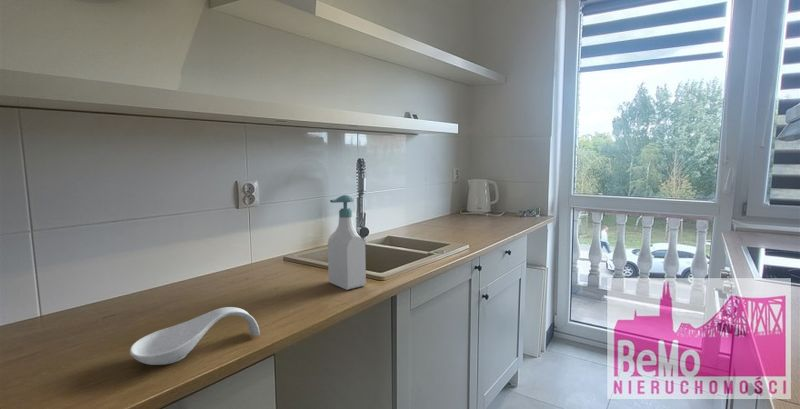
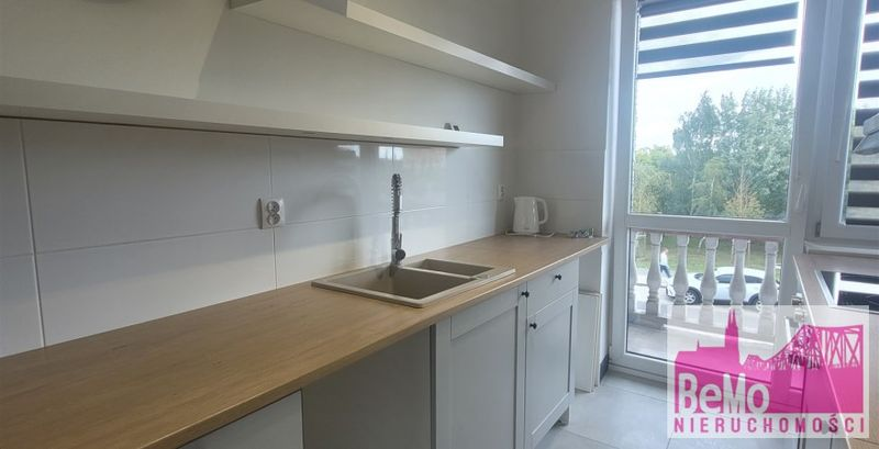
- soap bottle [327,194,367,291]
- spoon rest [129,306,261,366]
